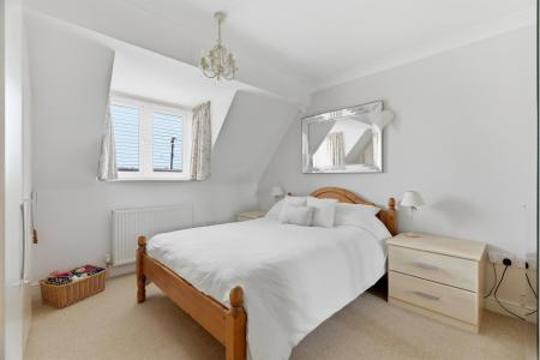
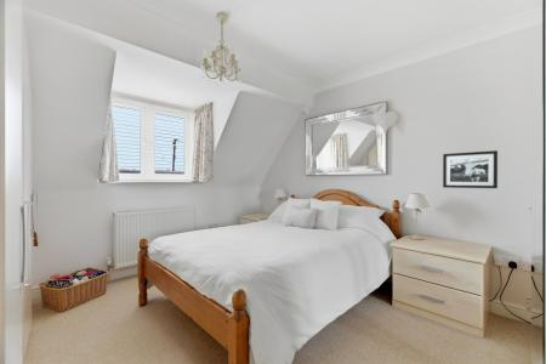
+ picture frame [442,149,499,189]
